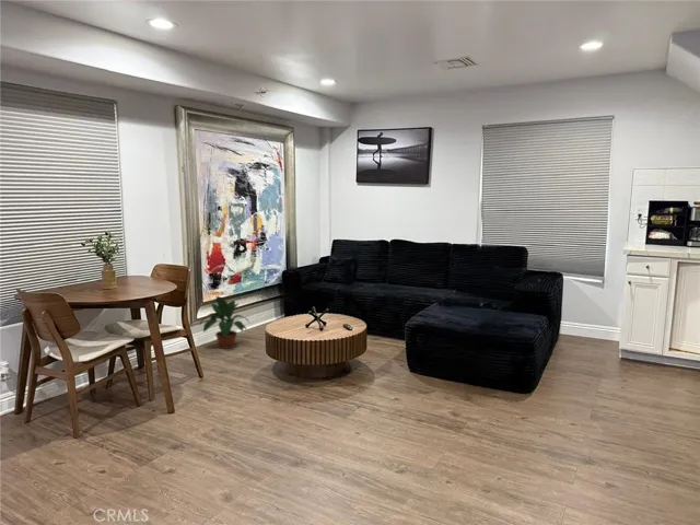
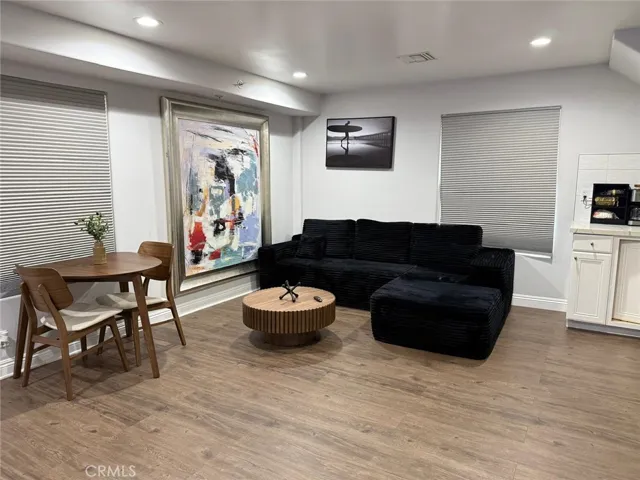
- potted plant [199,295,250,350]
